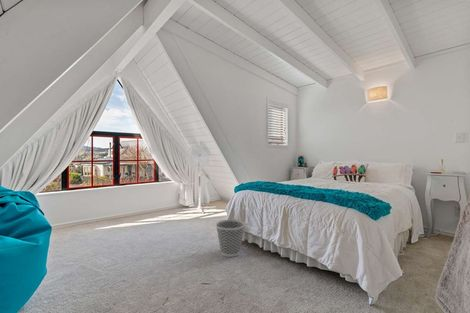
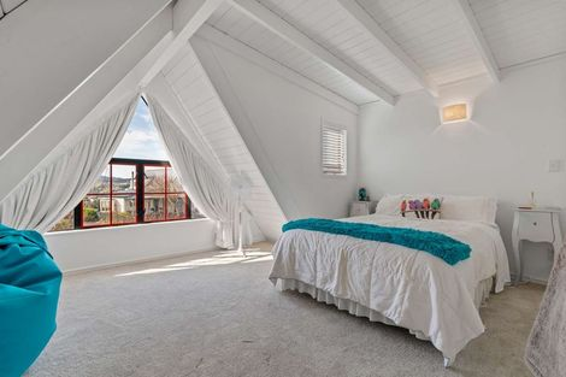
- wastebasket [215,219,246,258]
